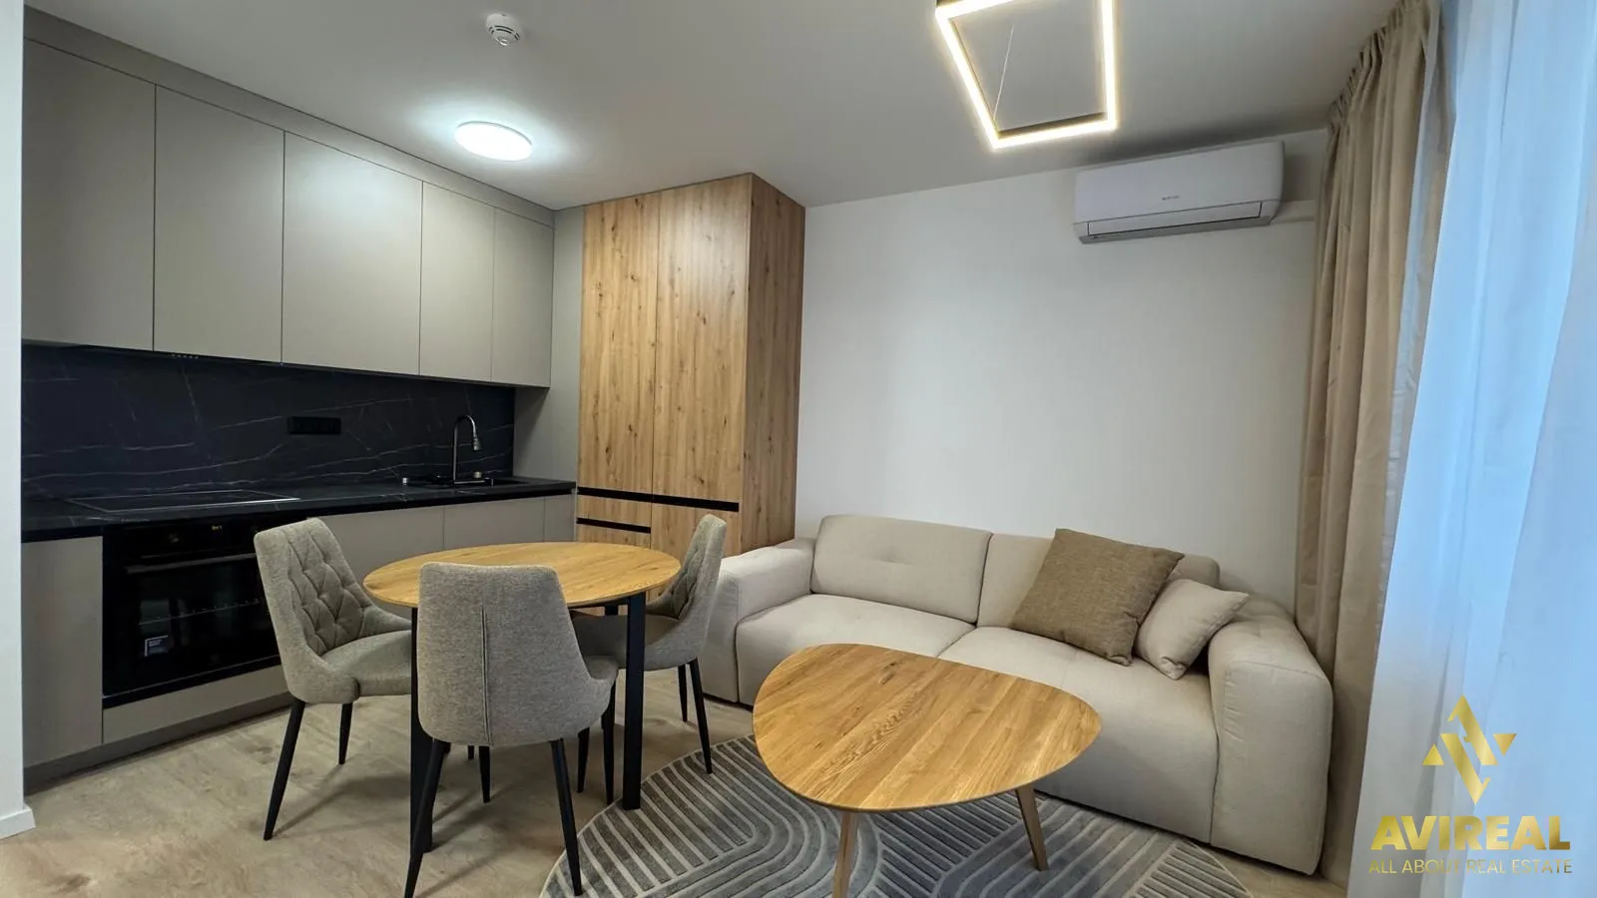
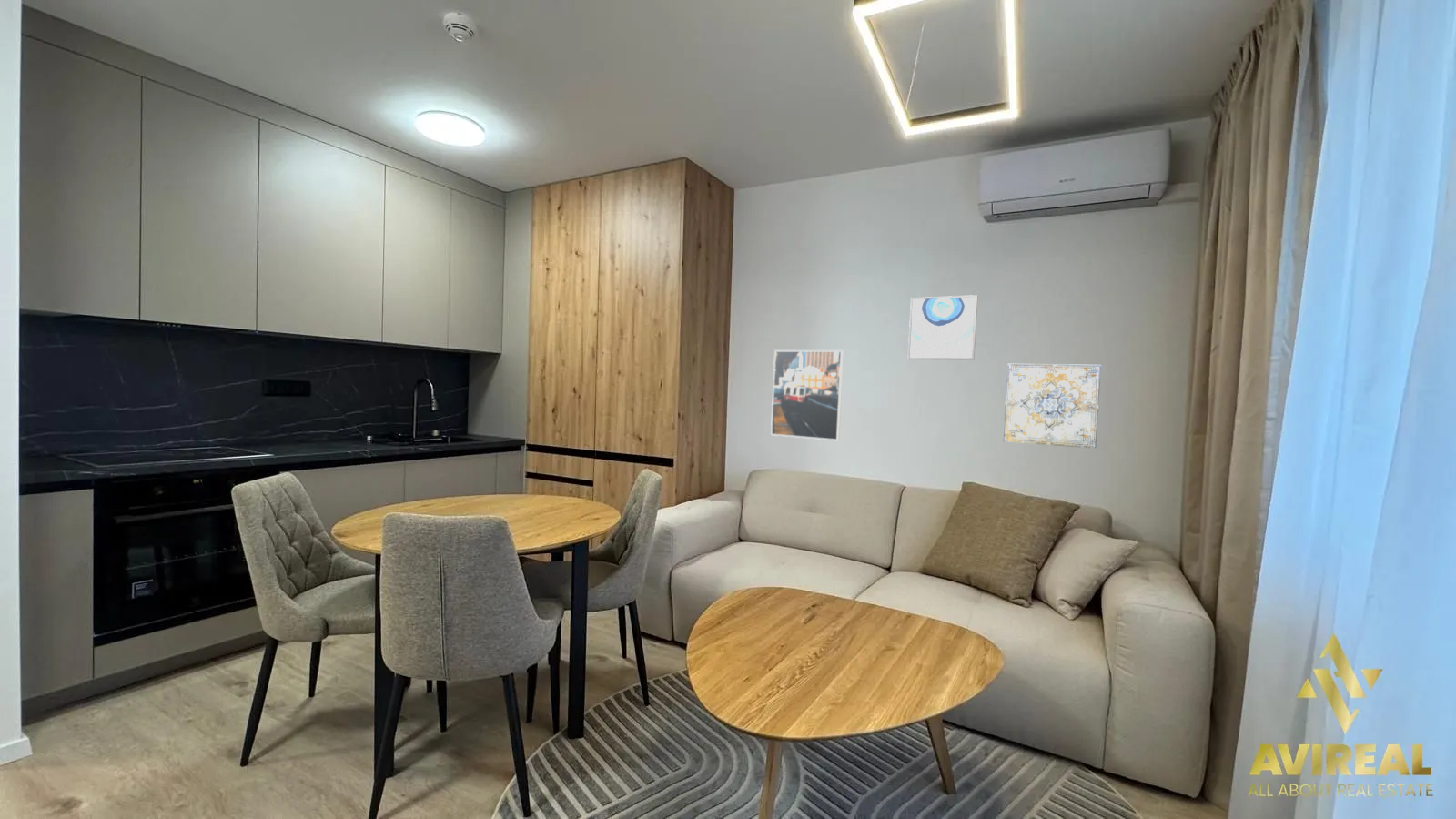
+ wall art [1002,363,1102,450]
+ wall art [907,294,978,361]
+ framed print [770,349,844,441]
